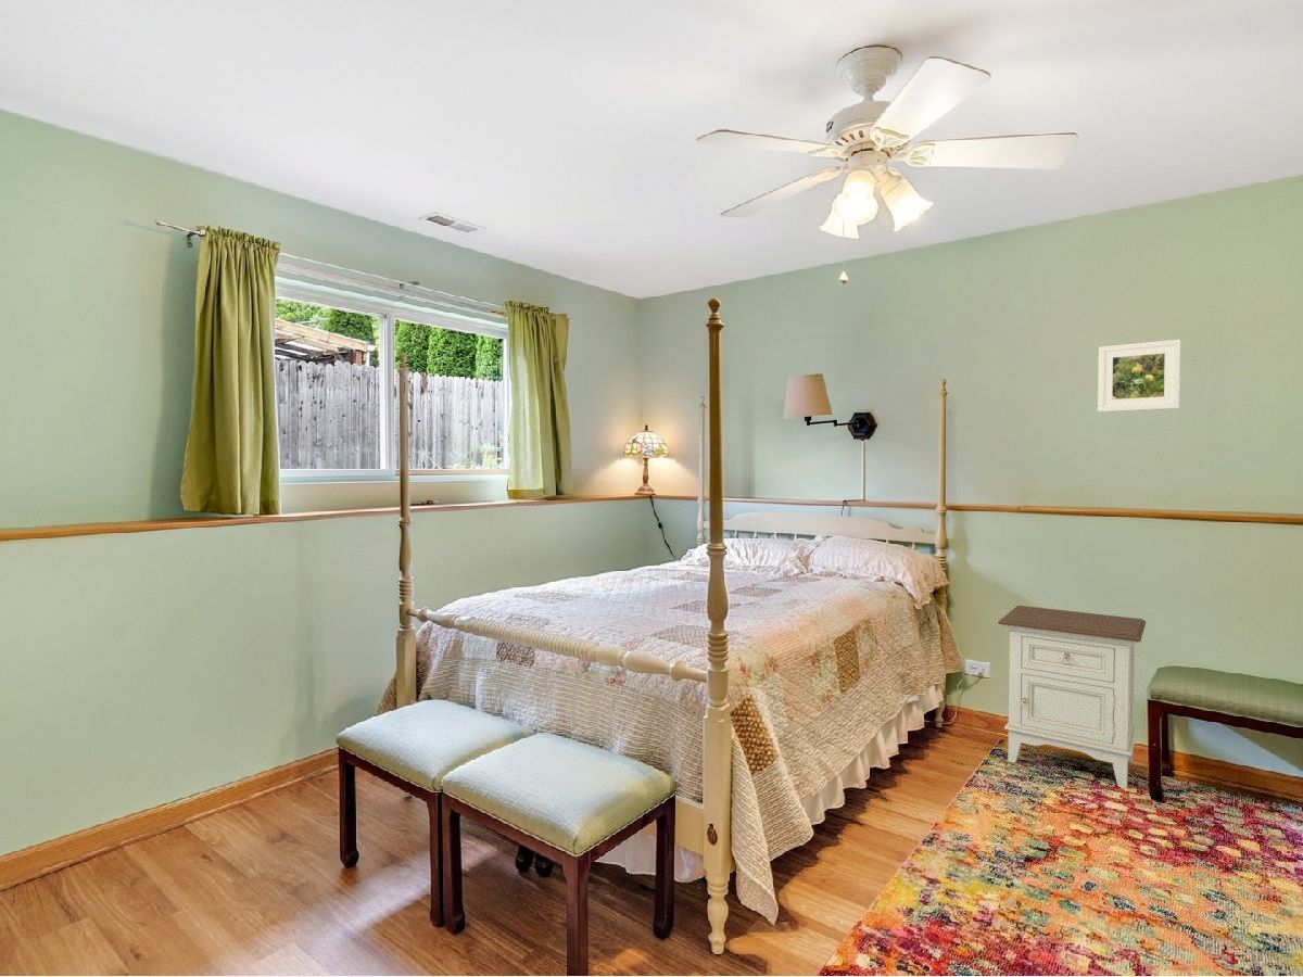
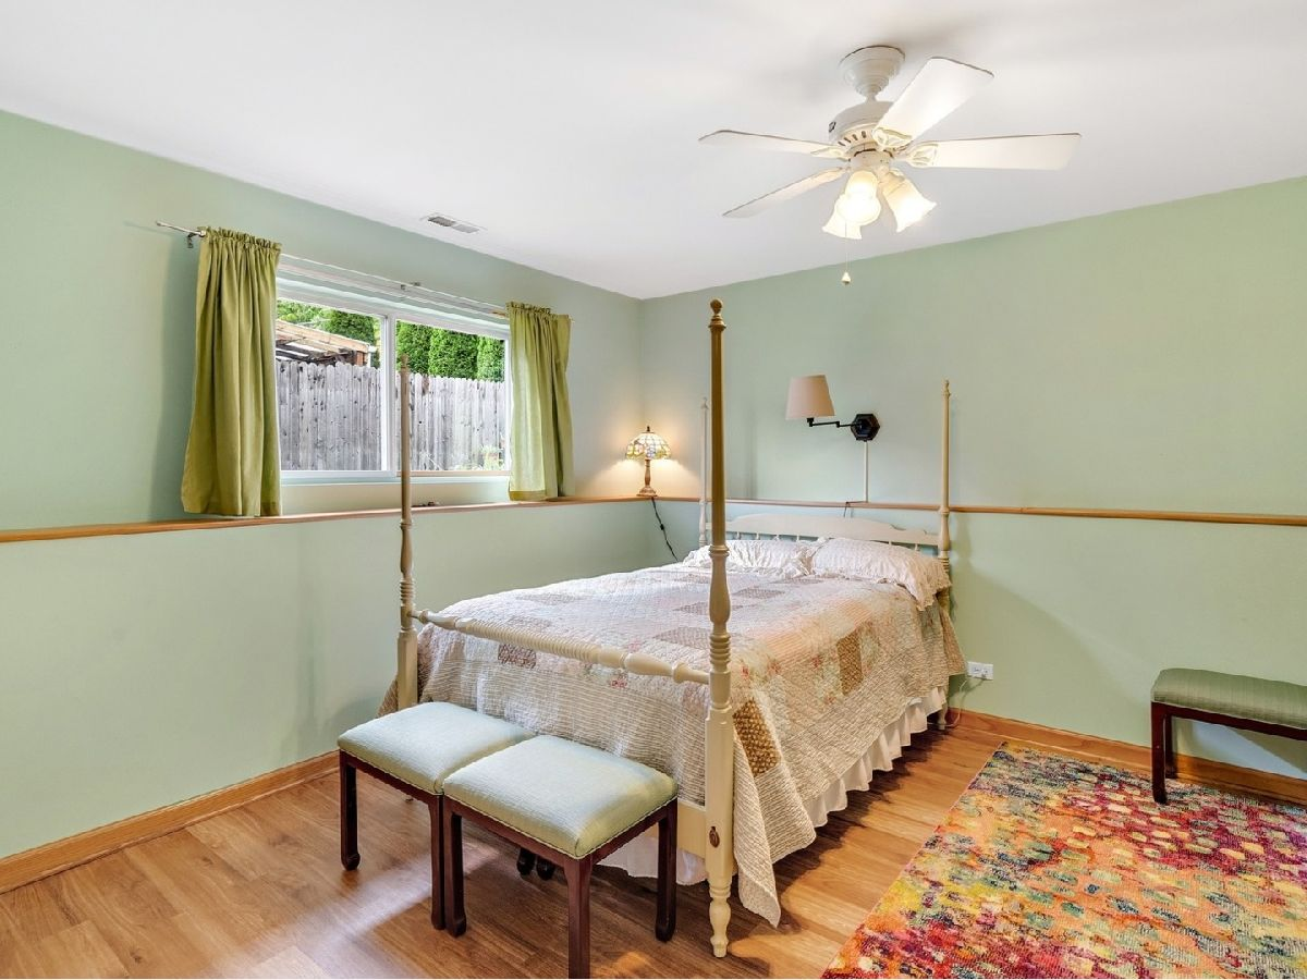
- nightstand [997,605,1147,789]
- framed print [1097,339,1181,414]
